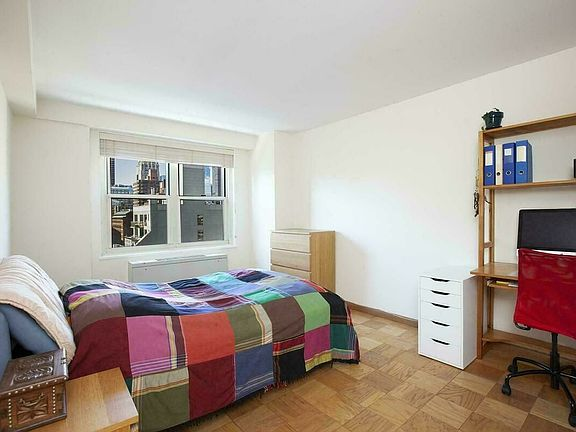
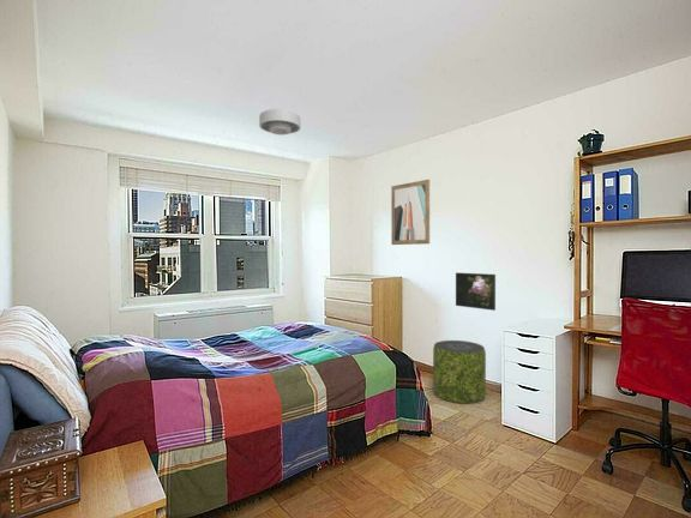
+ pouf [432,339,487,405]
+ ceiling light [258,108,301,135]
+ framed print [455,272,497,312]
+ wall art [390,179,431,246]
